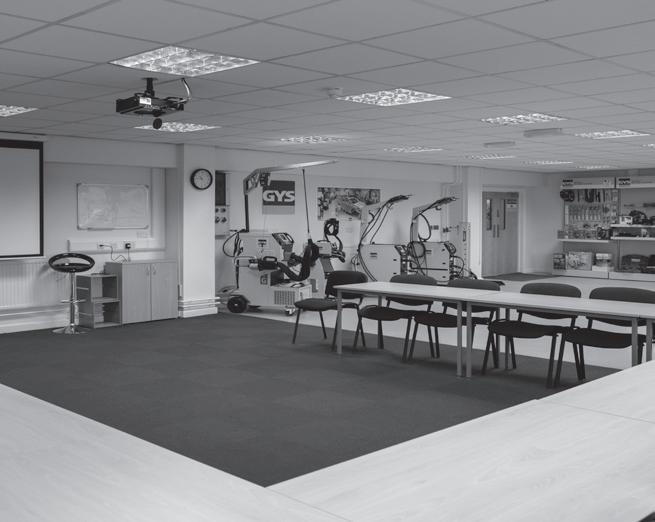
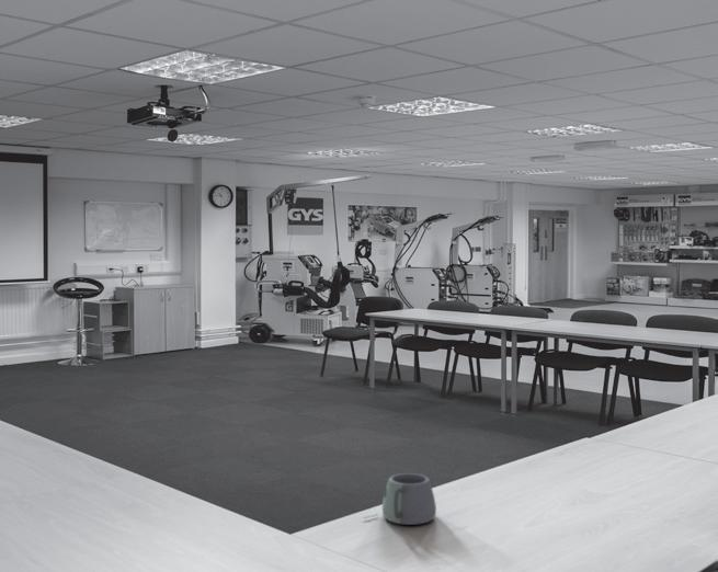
+ mug [364,472,437,526]
